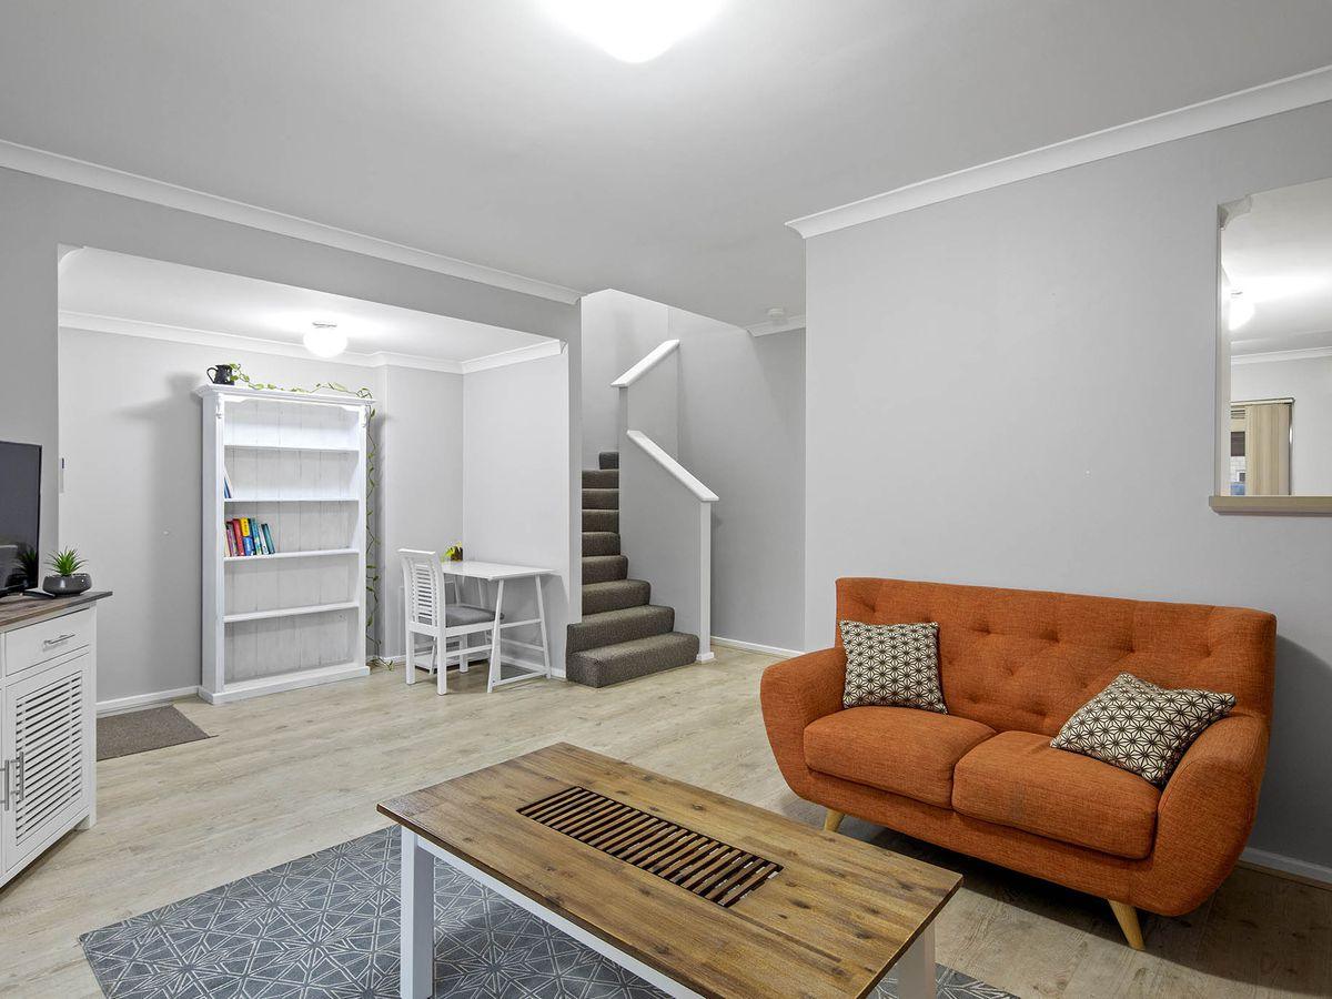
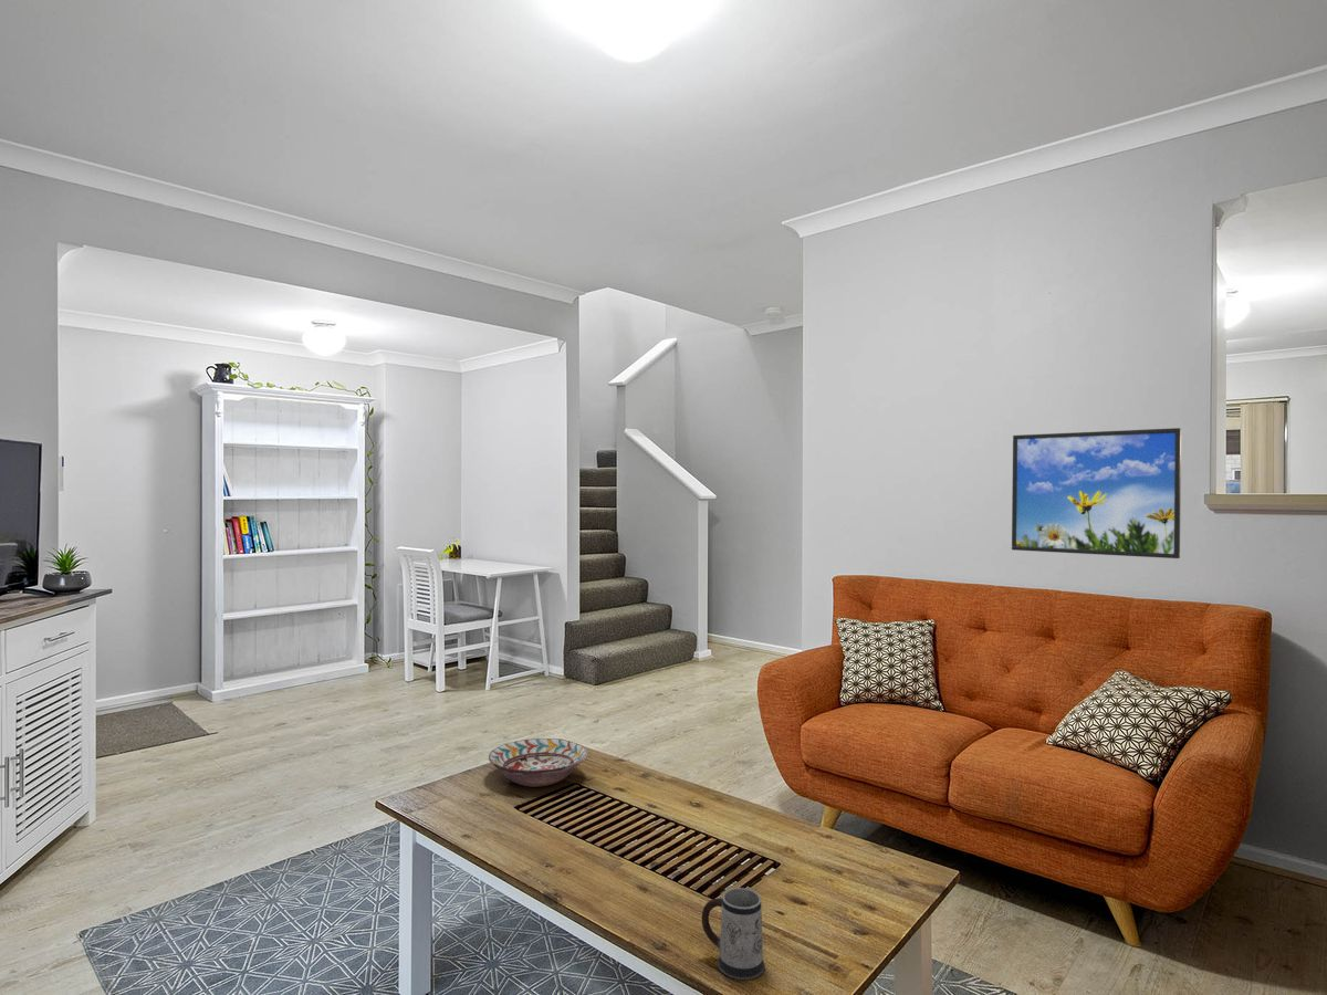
+ decorative bowl [488,737,588,787]
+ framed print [1011,427,1182,559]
+ mug [701,887,766,981]
